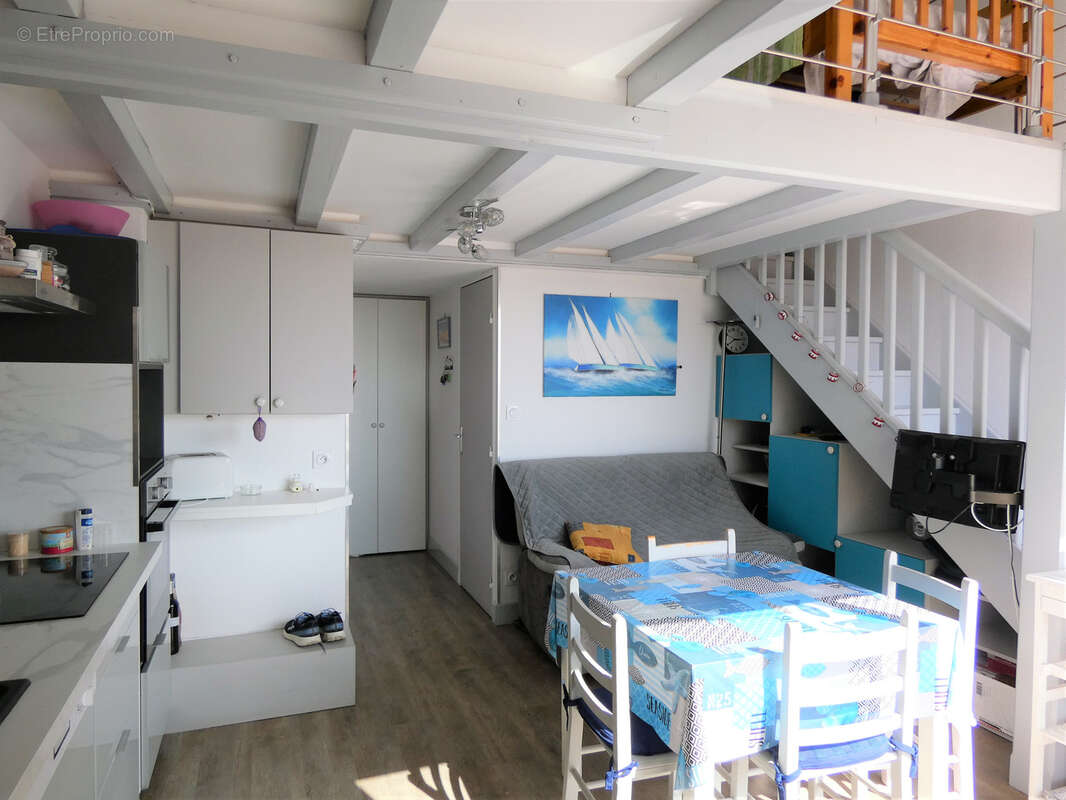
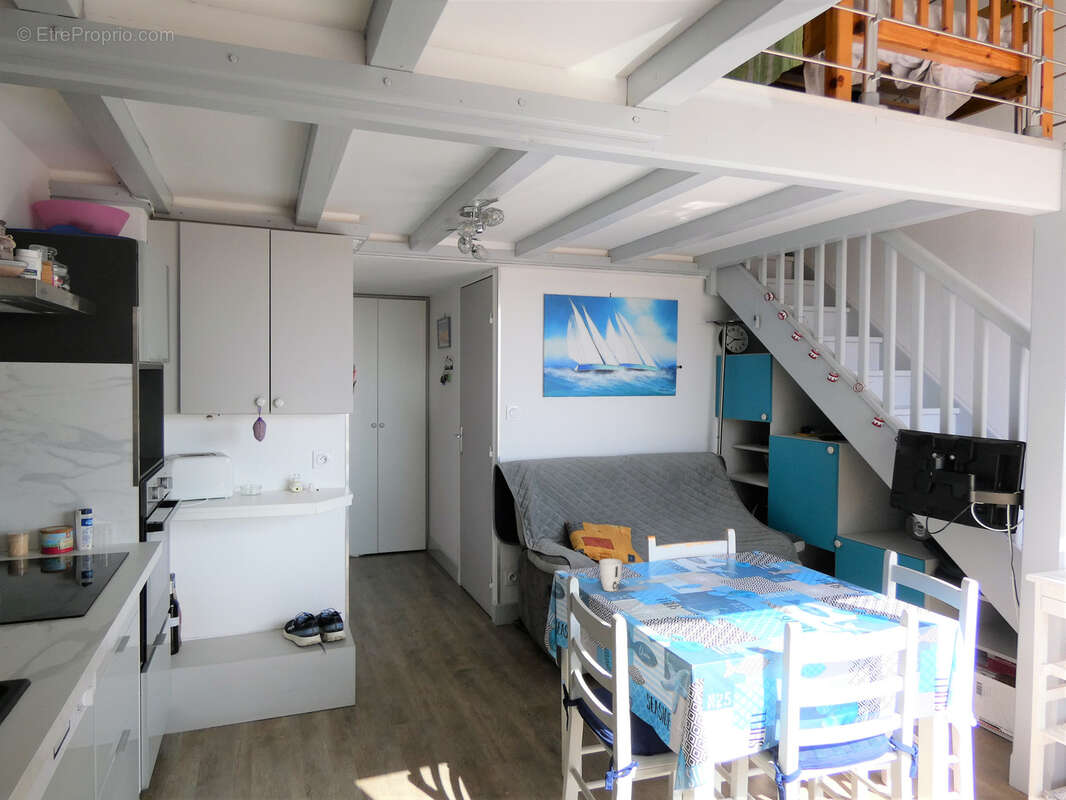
+ cup [598,558,623,593]
